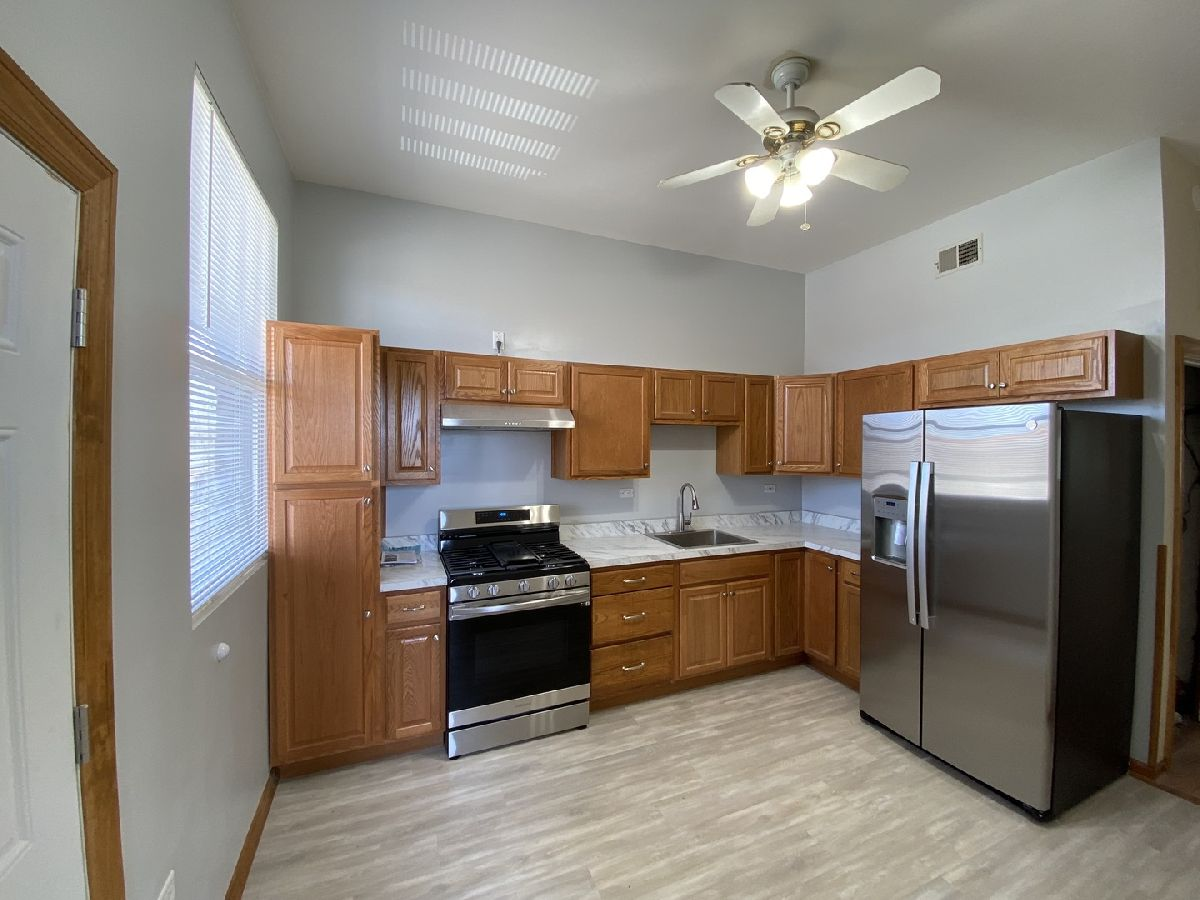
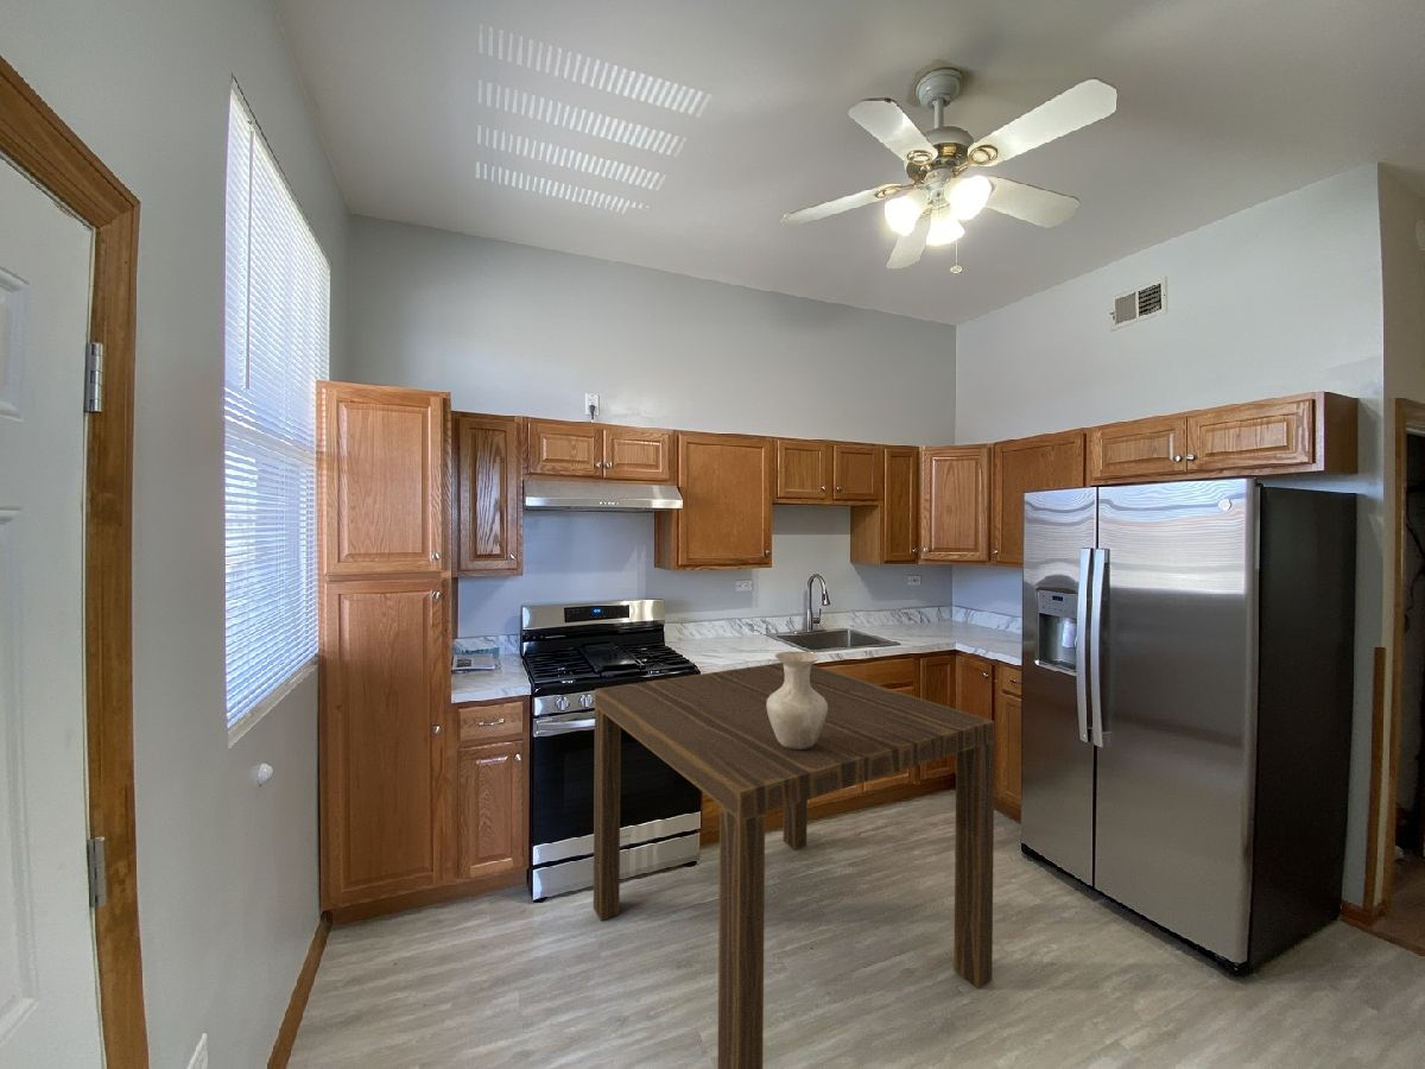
+ dining table [593,662,996,1069]
+ vase [766,651,828,749]
